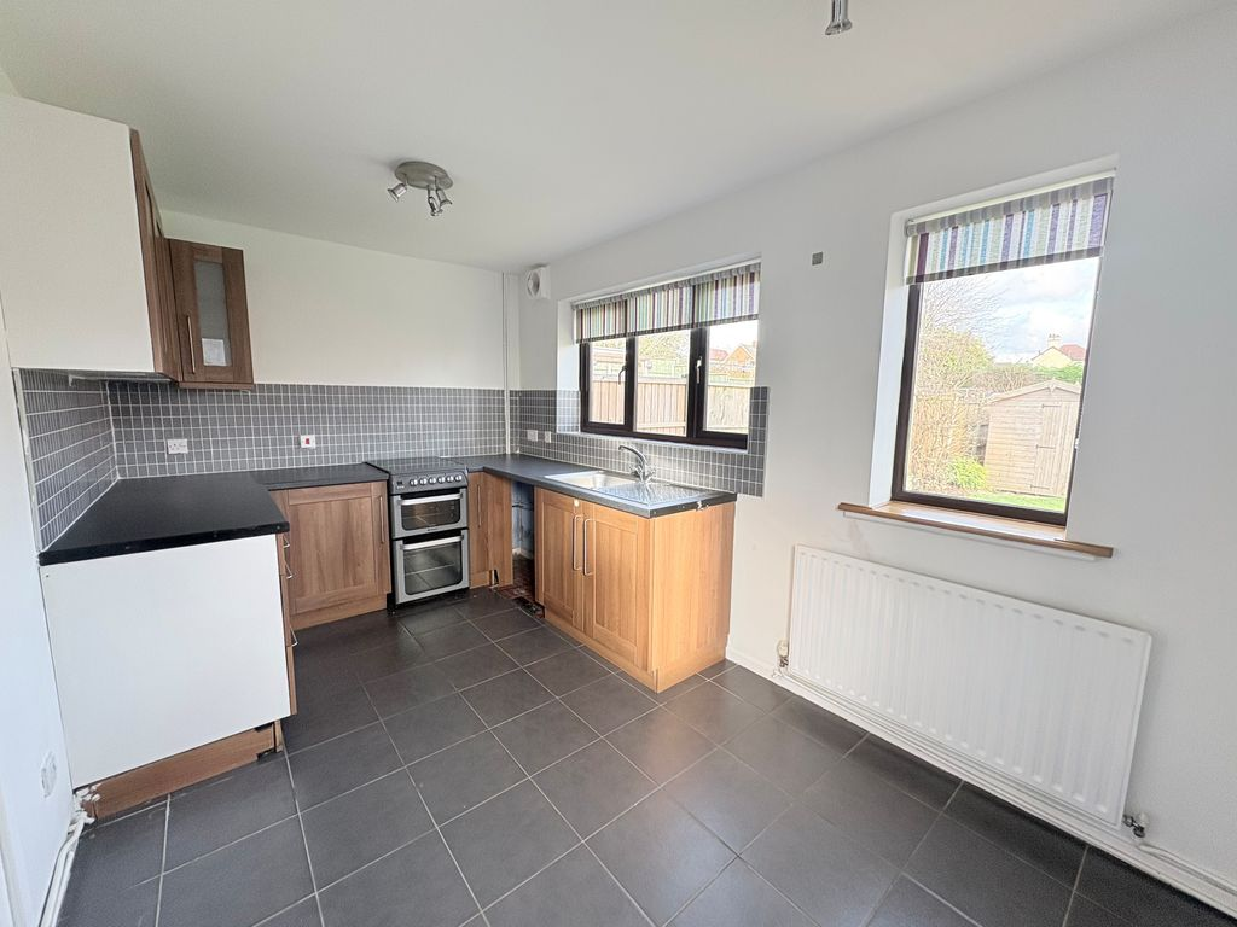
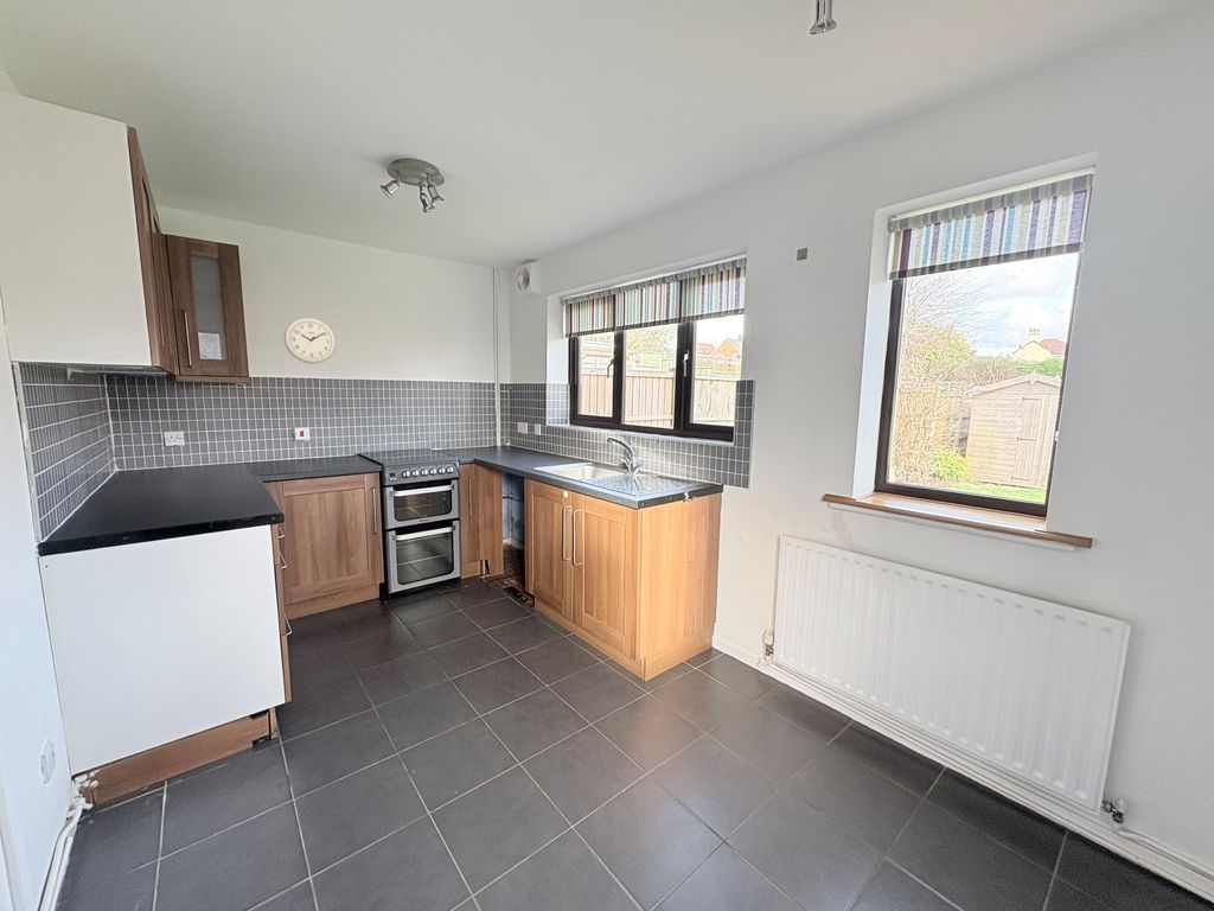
+ wall clock [283,317,337,364]
